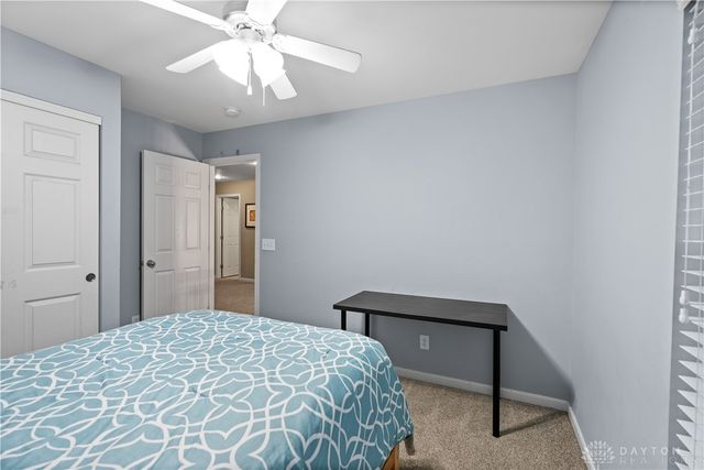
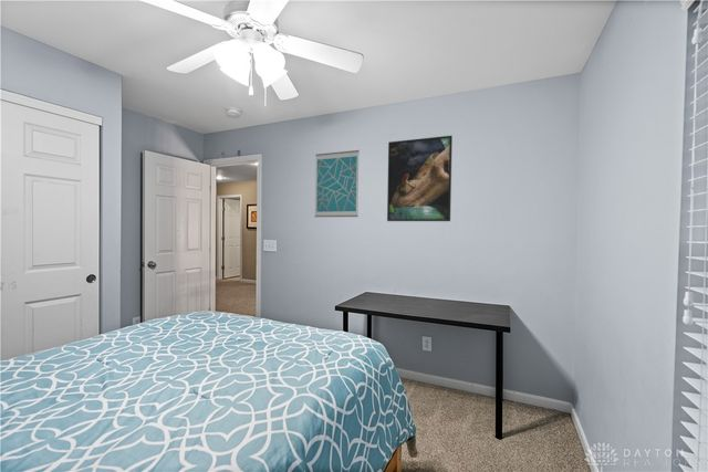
+ wall art [314,149,361,218]
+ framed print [386,135,454,222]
